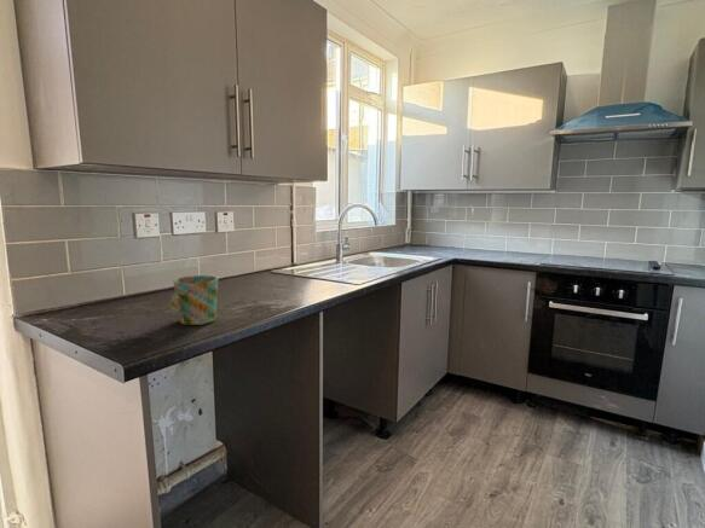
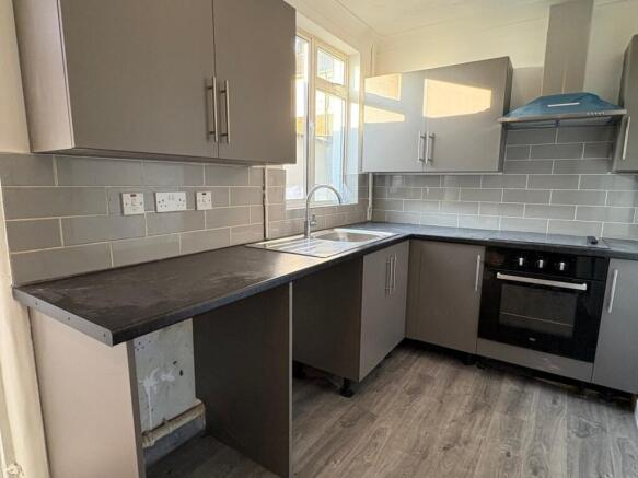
- mug [168,274,219,326]
